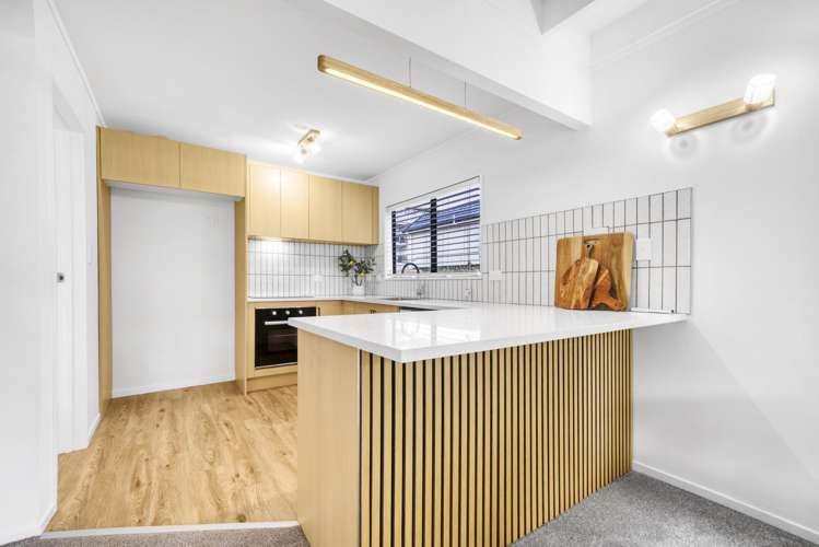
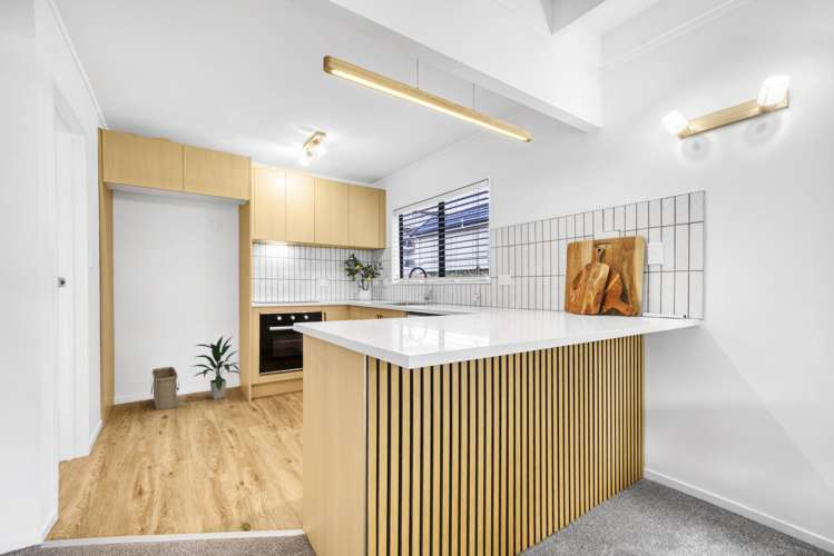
+ indoor plant [190,335,241,400]
+ basket [149,366,180,411]
